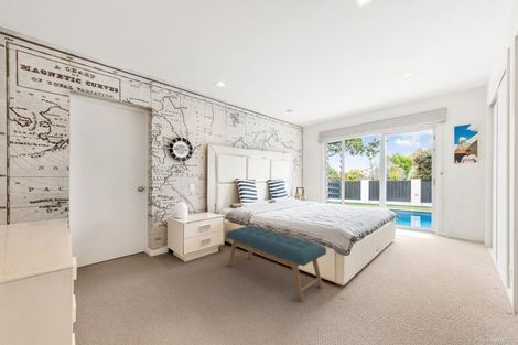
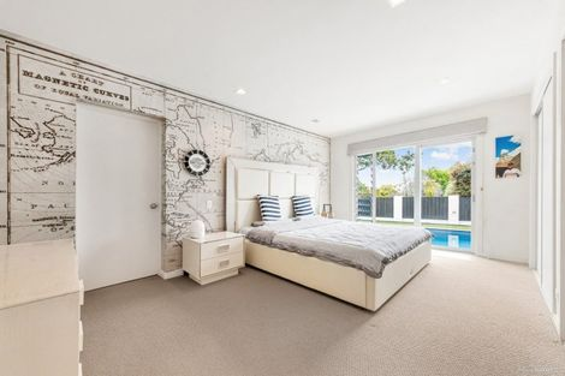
- bench [225,225,327,303]
